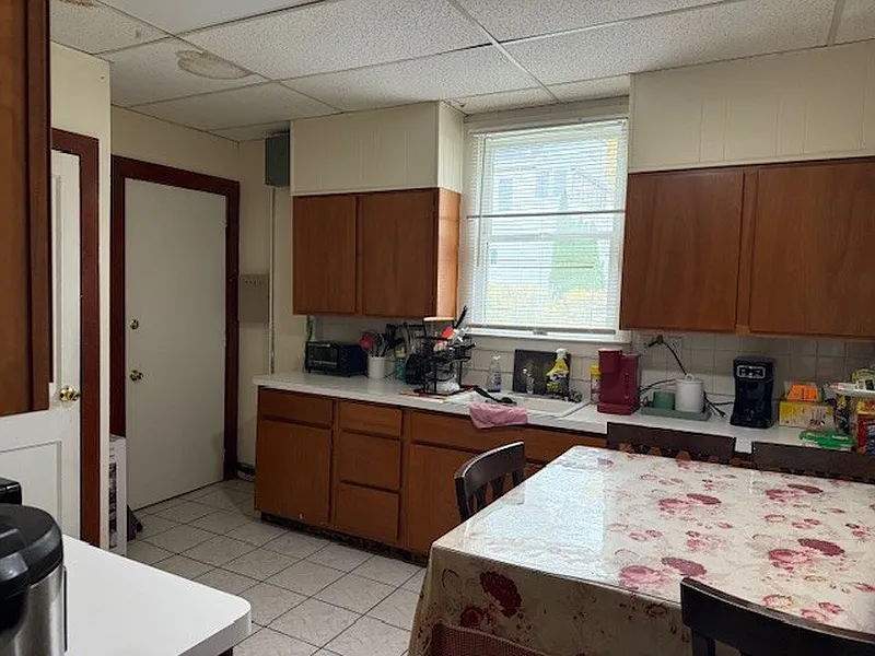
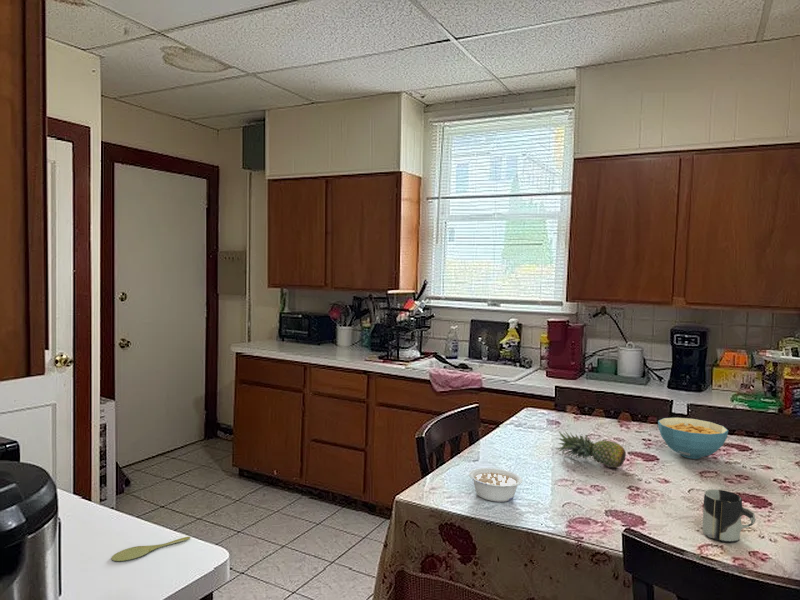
+ cup [702,488,756,544]
+ legume [468,467,523,503]
+ fruit [555,430,627,469]
+ spoon [111,536,191,562]
+ cereal bowl [657,417,729,460]
